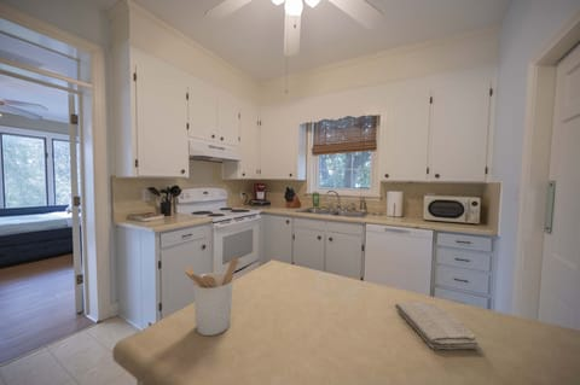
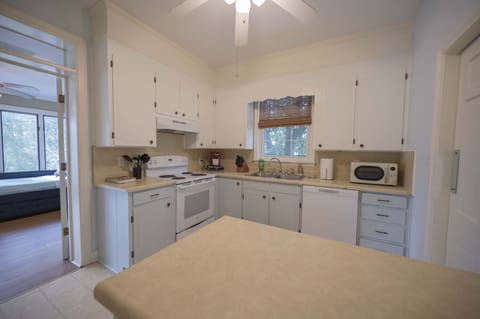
- washcloth [394,301,481,350]
- utensil holder [184,257,239,337]
